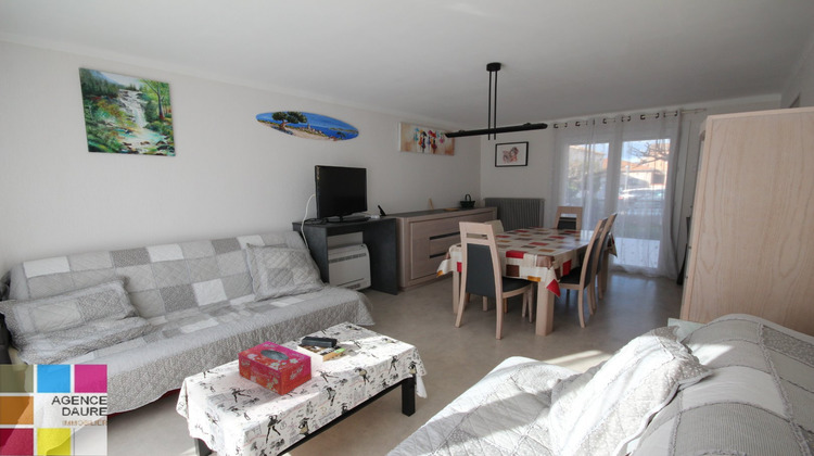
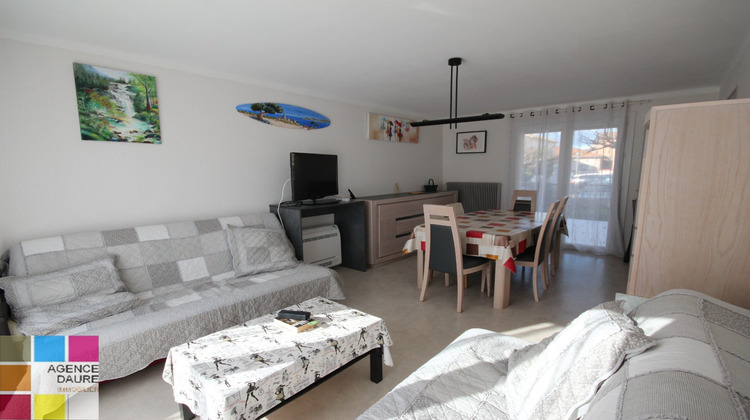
- tissue box [237,340,313,396]
